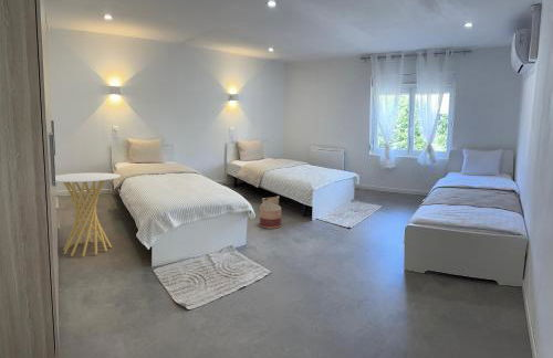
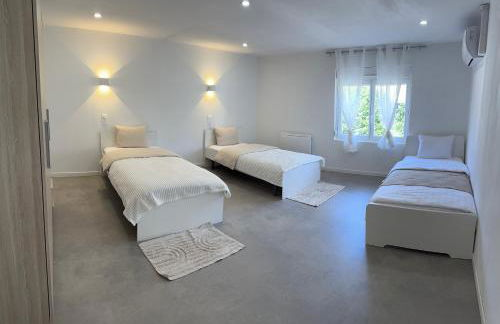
- side table [54,171,122,257]
- basket [259,196,282,230]
